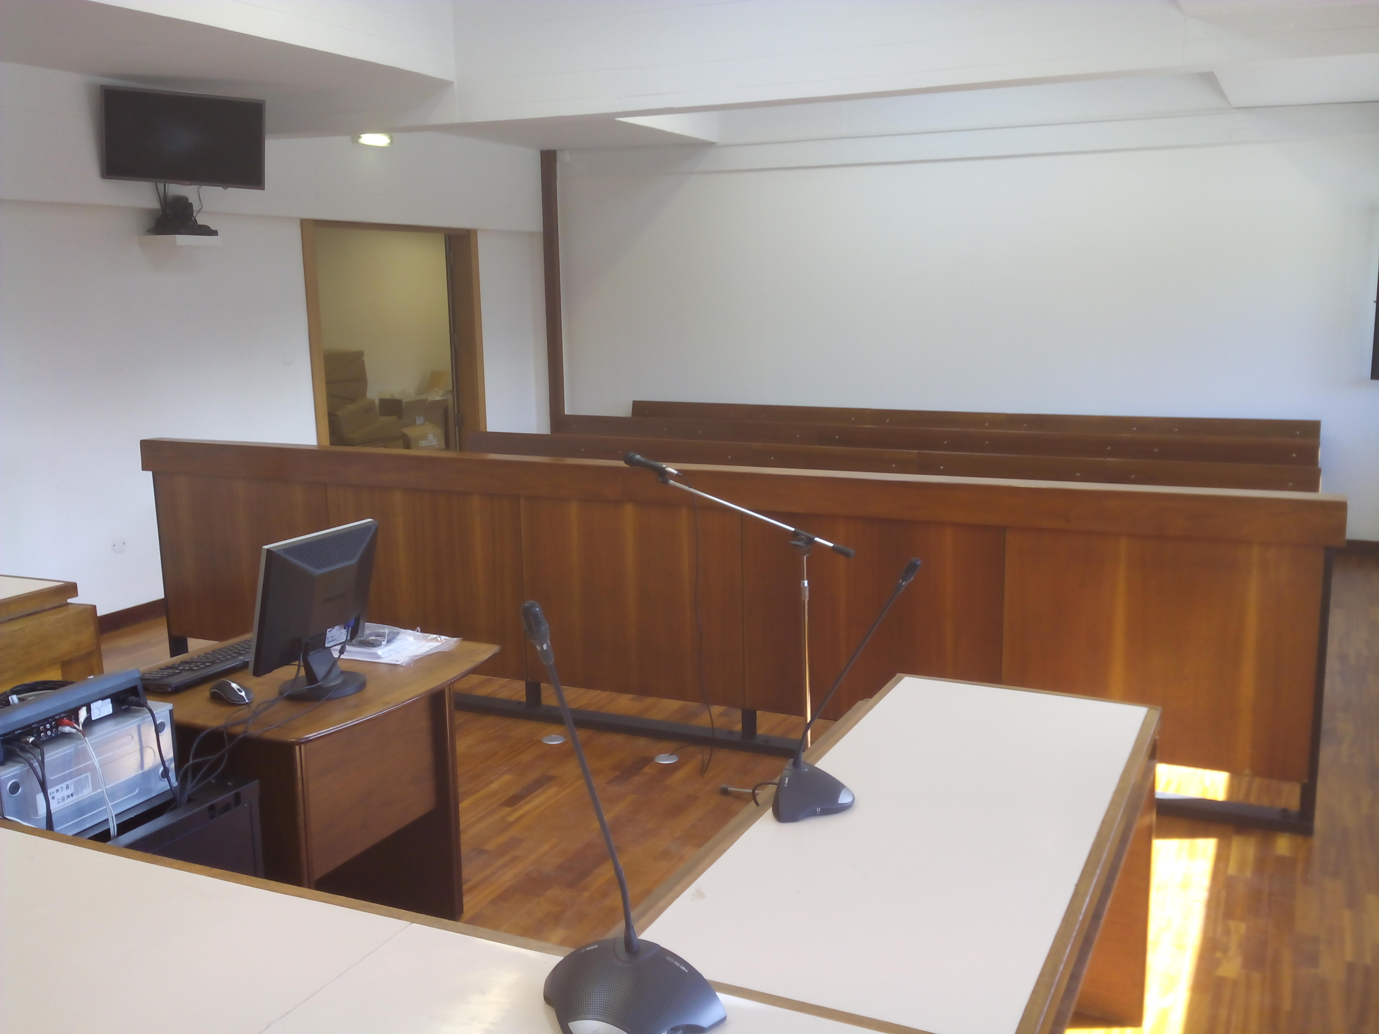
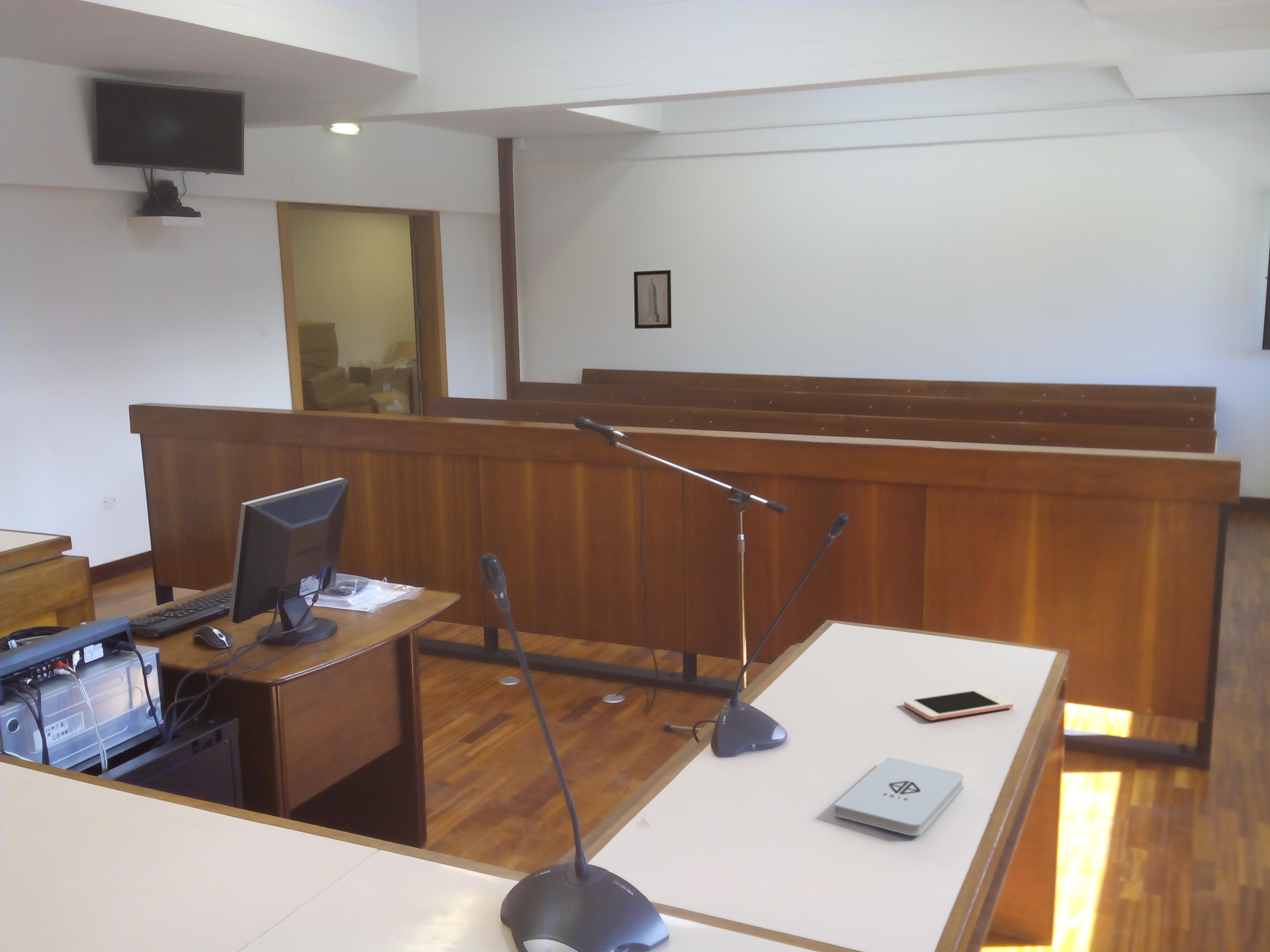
+ wall art [633,270,672,329]
+ notepad [833,756,964,836]
+ cell phone [903,689,1014,721]
